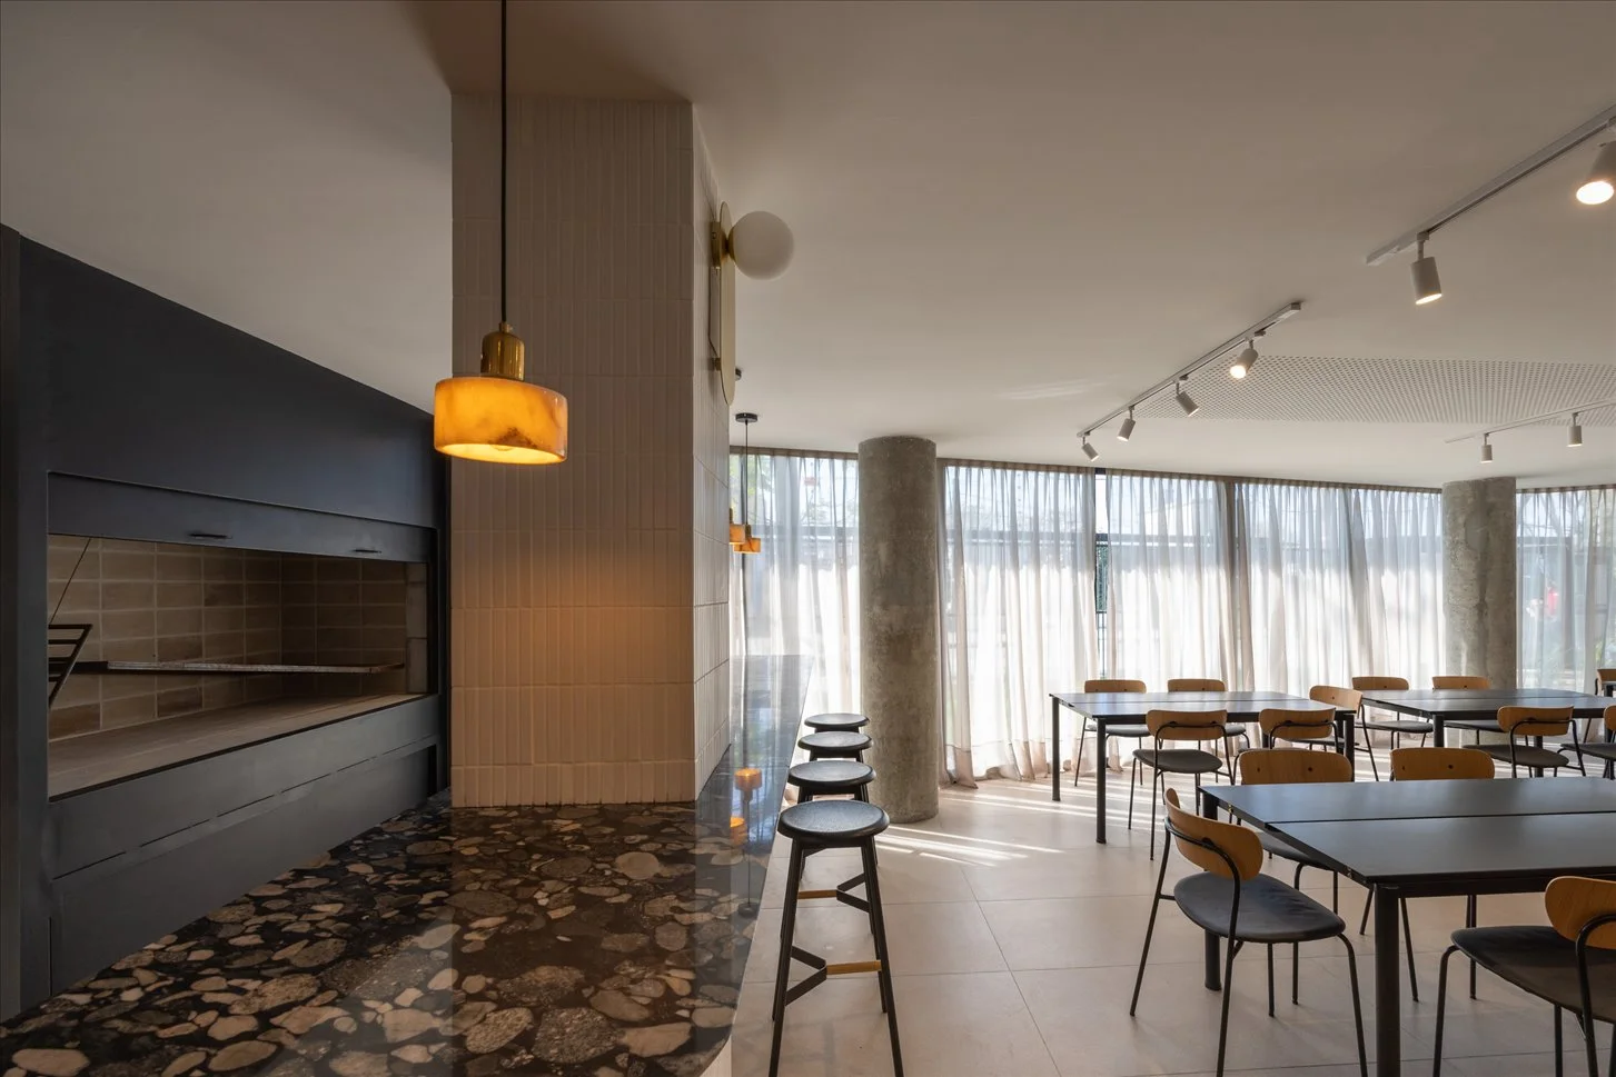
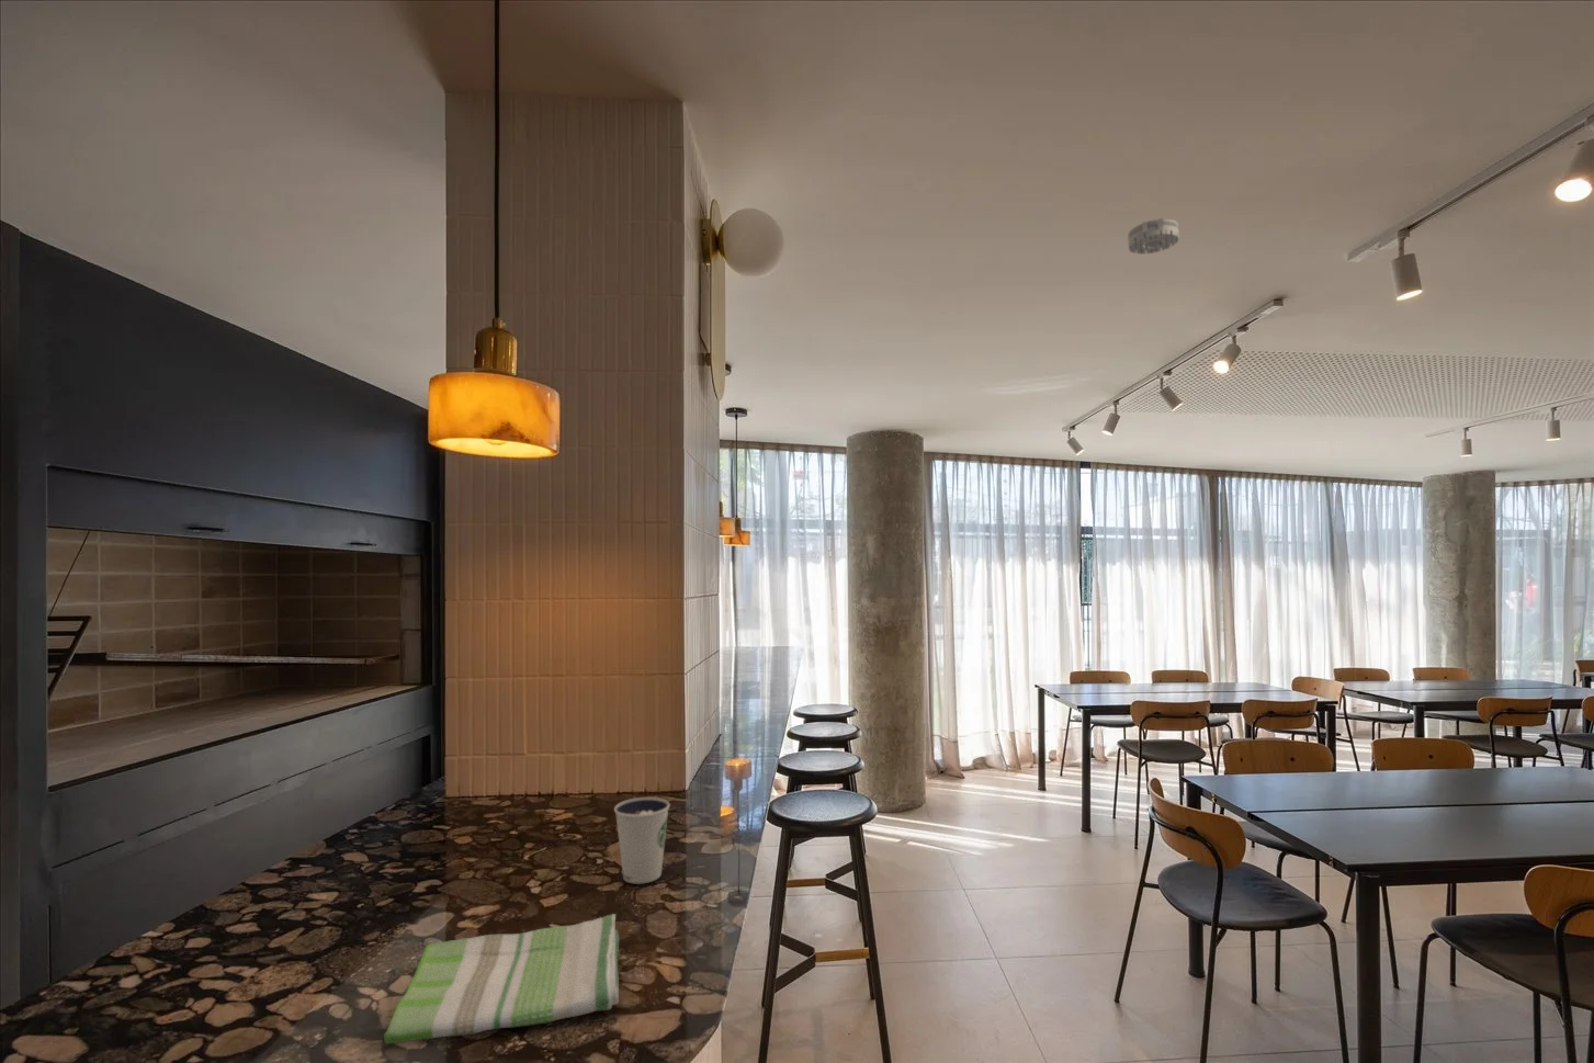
+ dixie cup [613,796,671,885]
+ smoke detector [1127,217,1180,255]
+ dish towel [383,912,620,1045]
